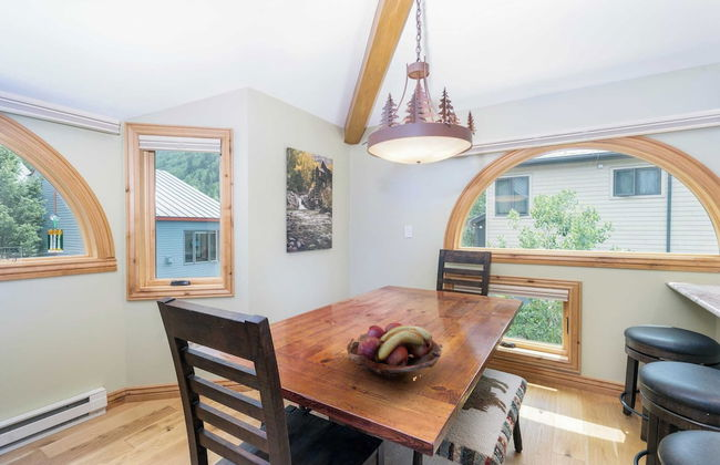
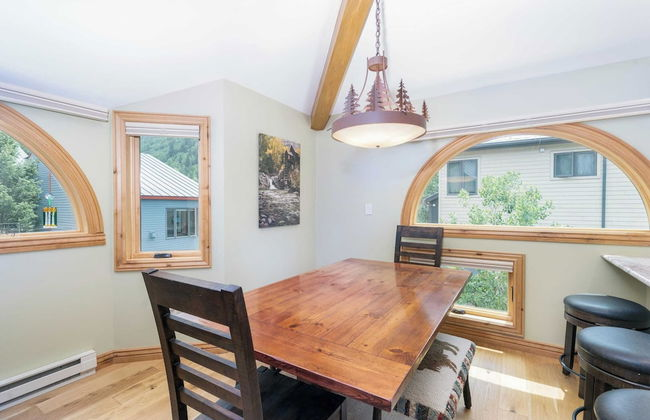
- fruit basket [346,322,443,382]
